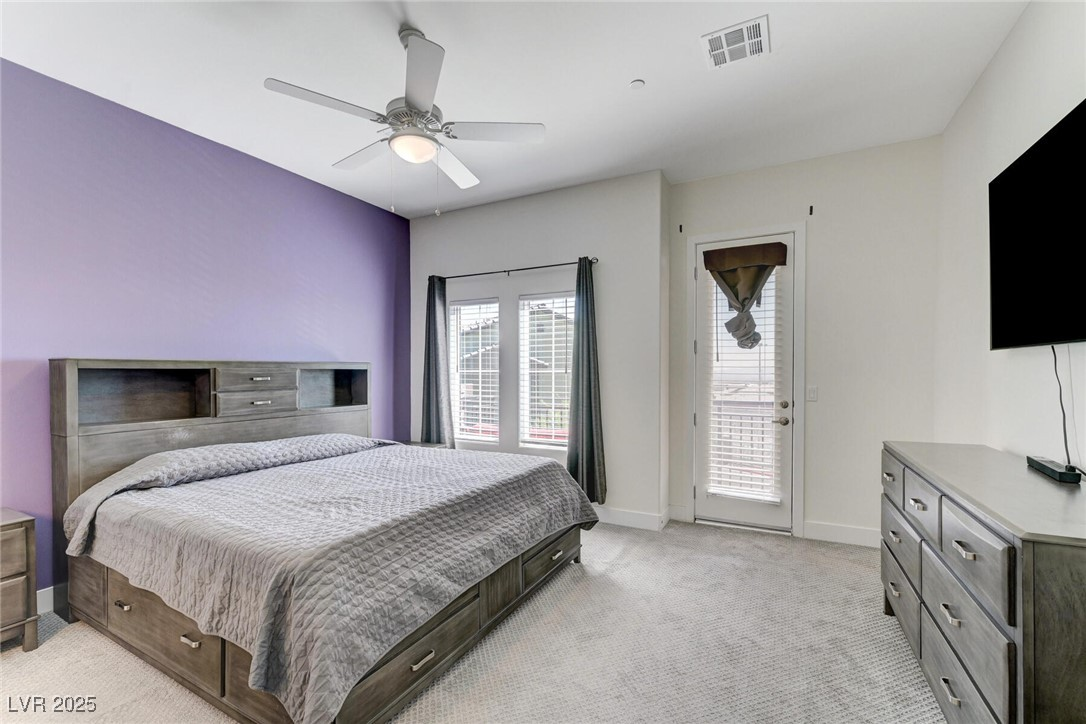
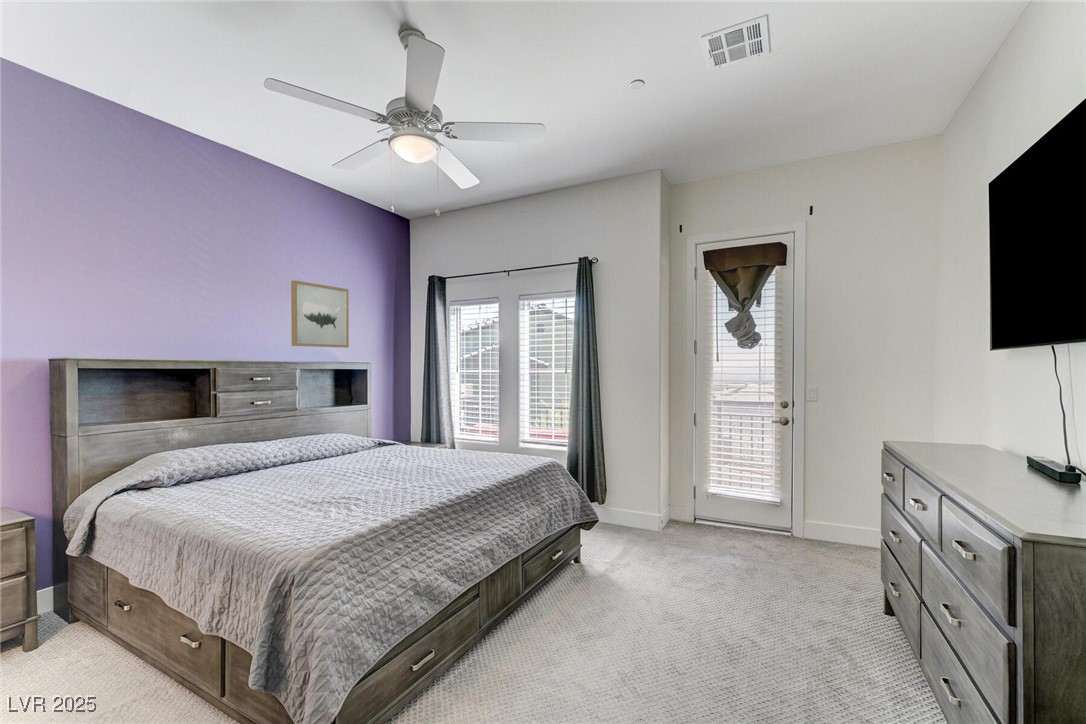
+ wall art [290,279,350,349]
